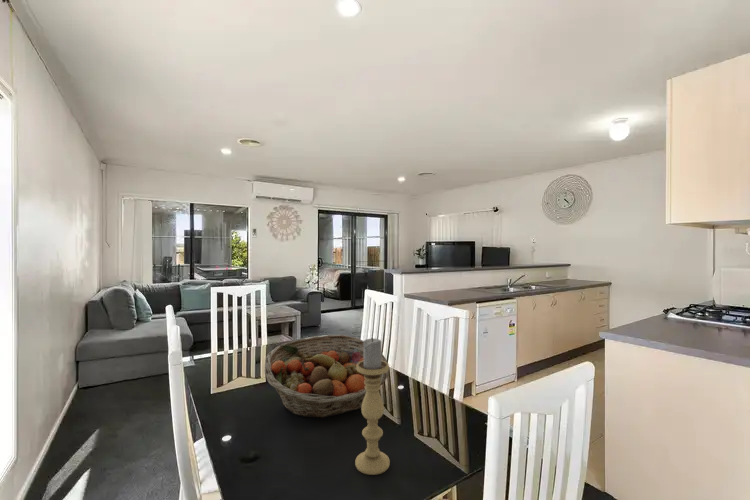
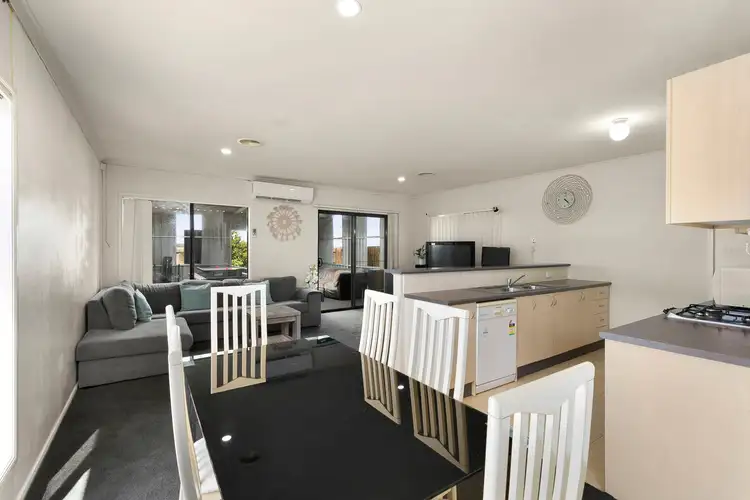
- fruit basket [263,334,390,419]
- candle holder [354,336,391,476]
